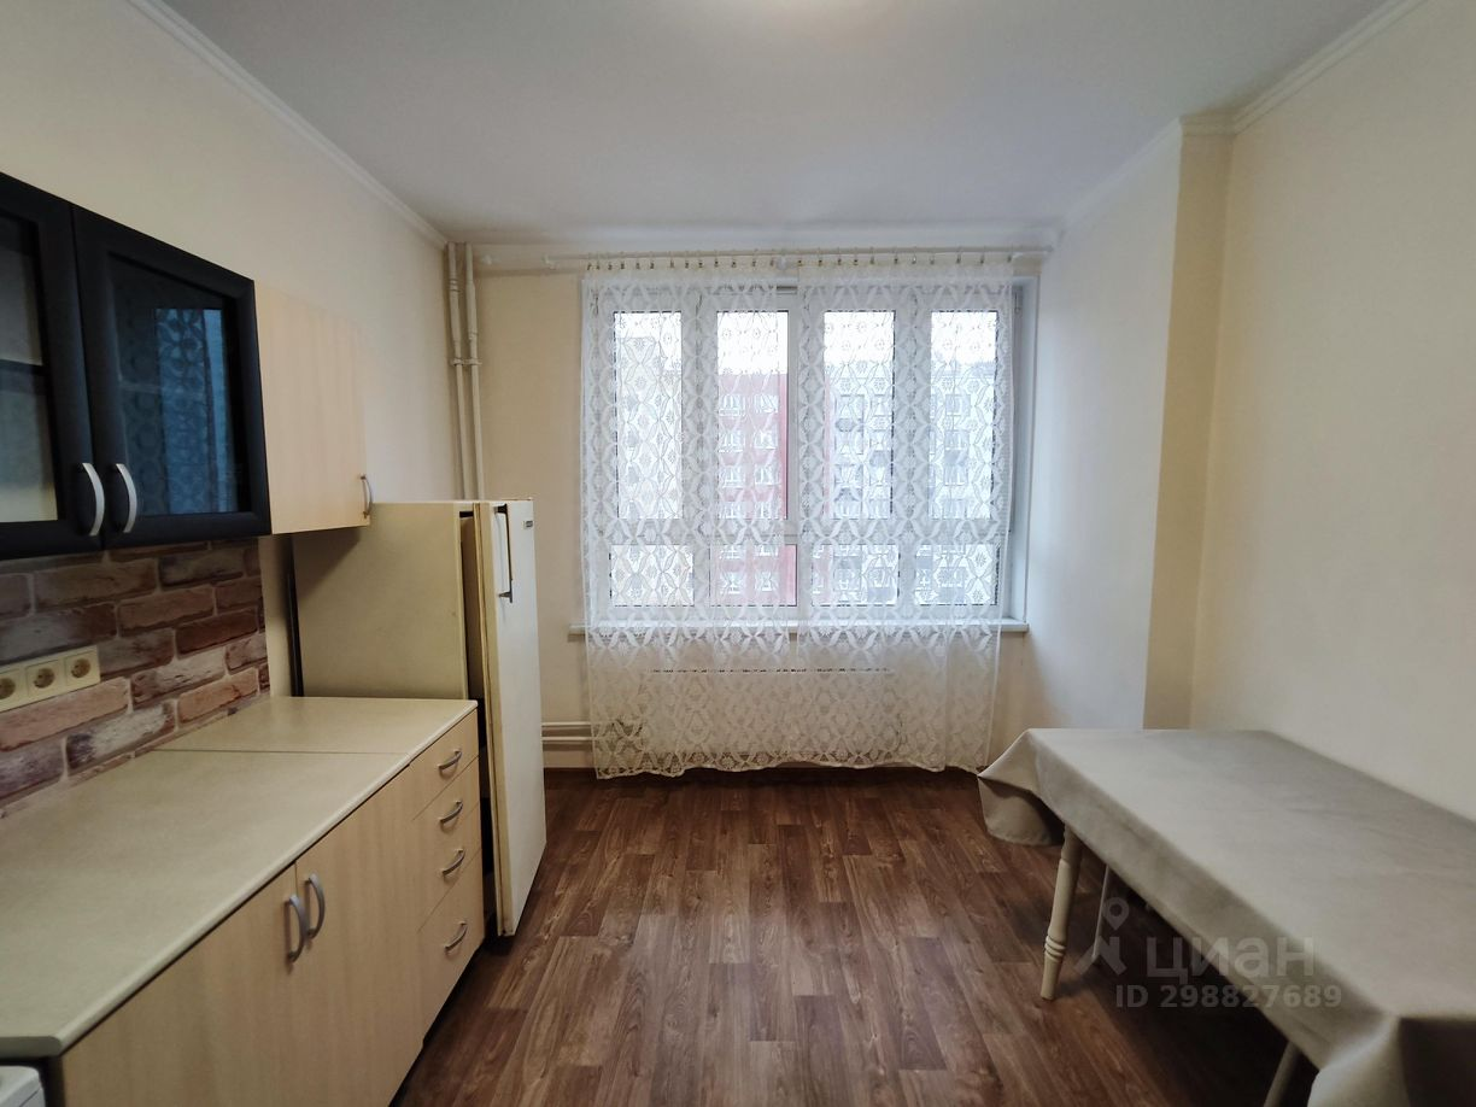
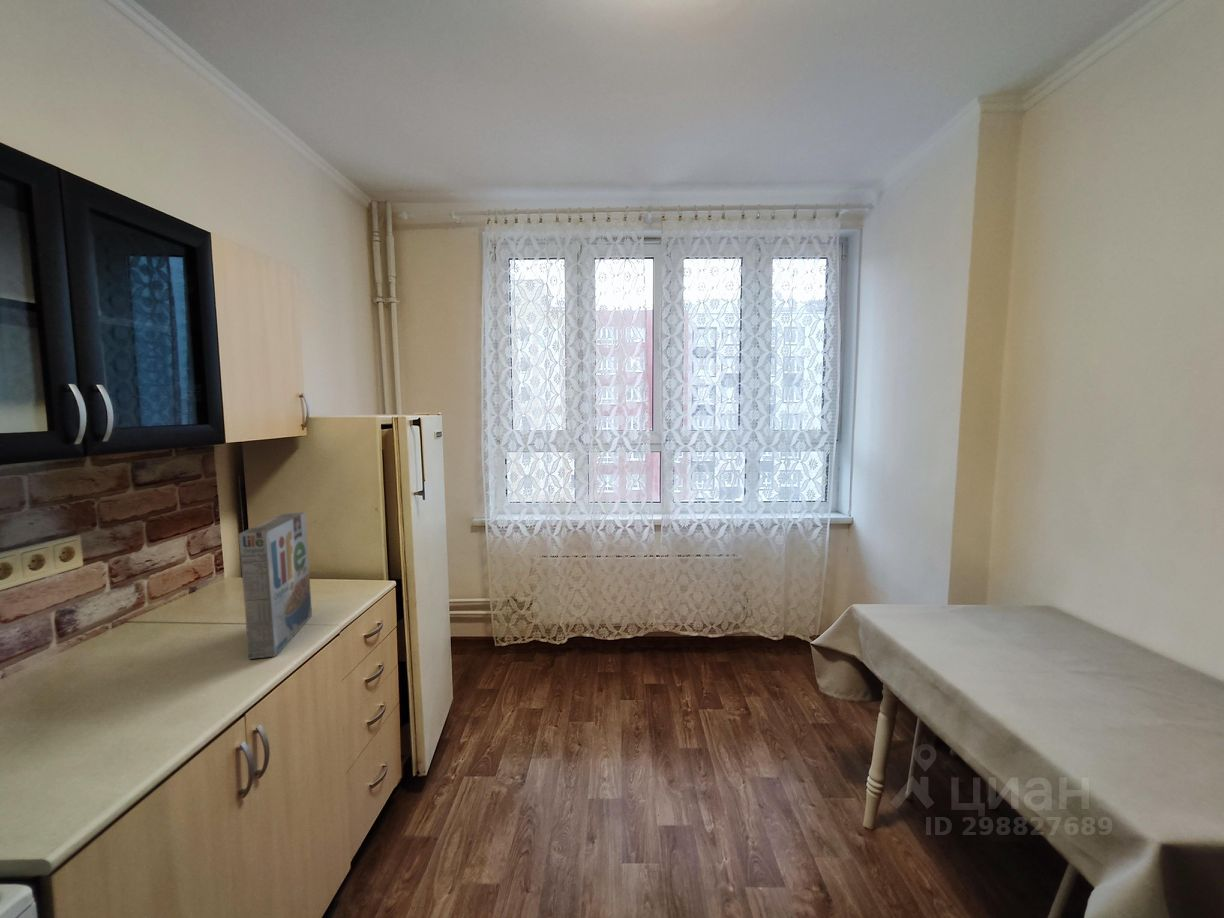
+ cereal box [238,511,313,660]
